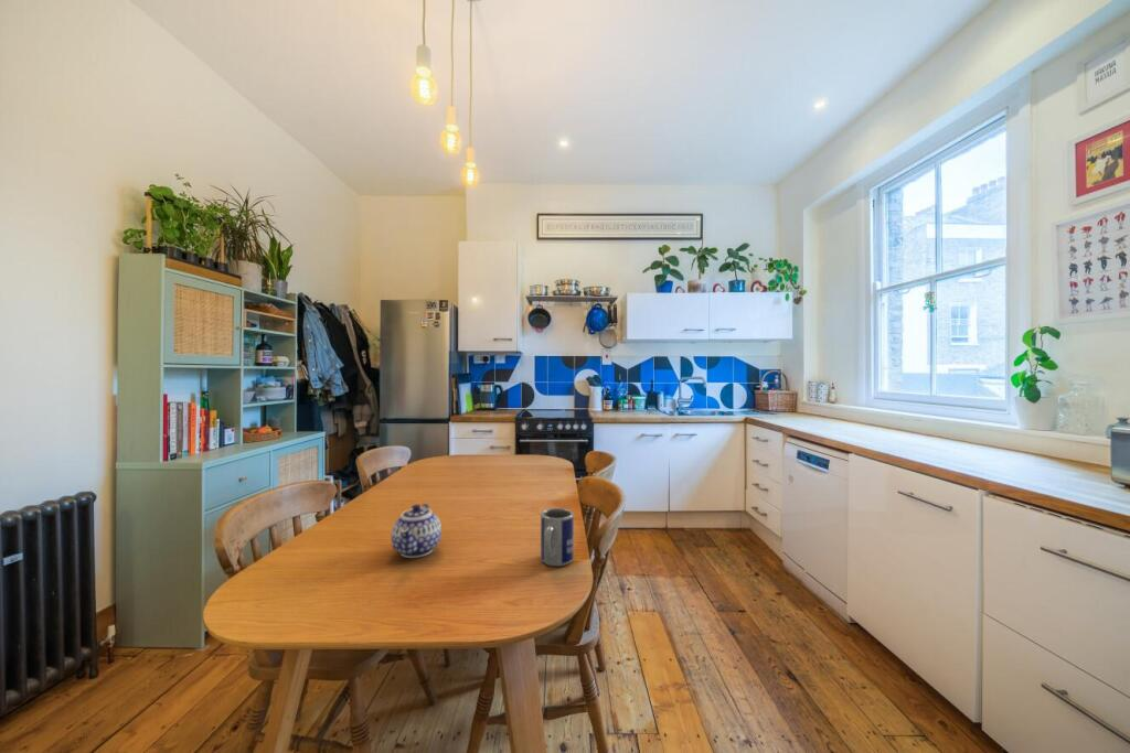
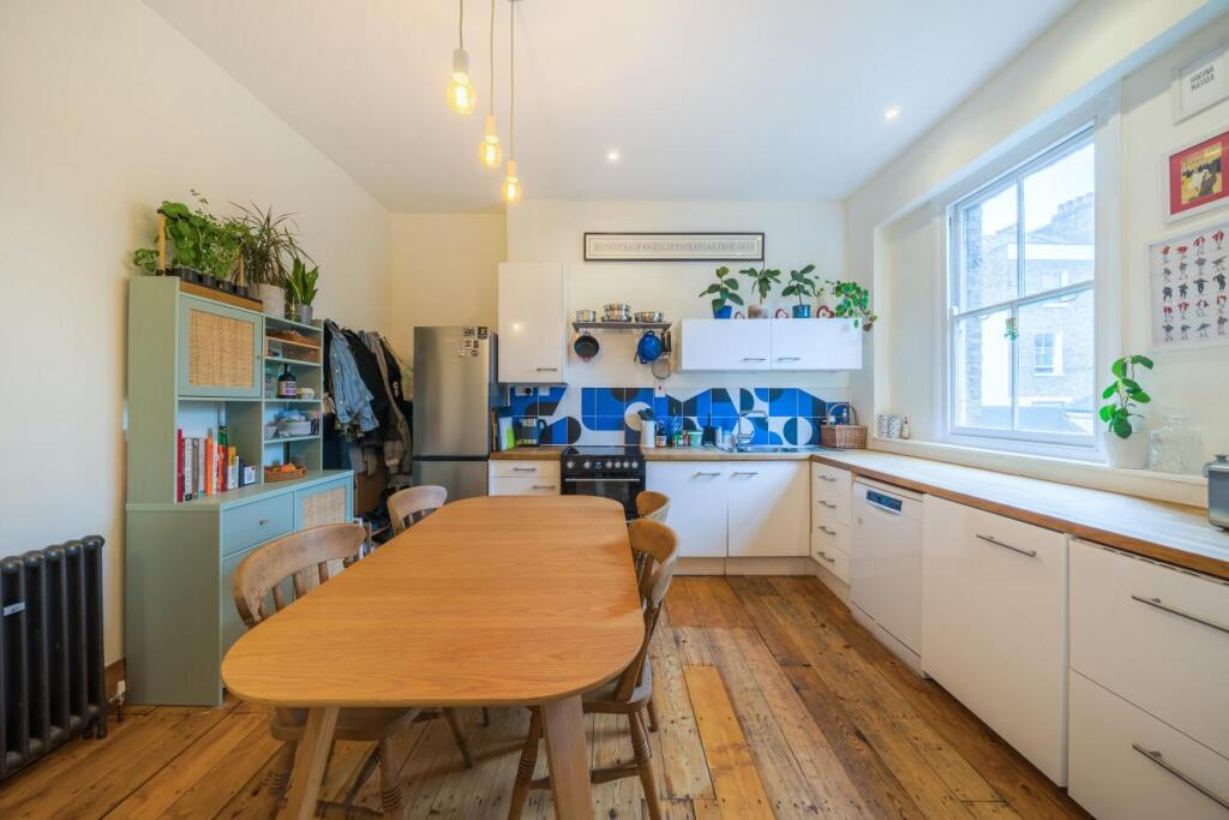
- teapot [391,503,443,559]
- mug [540,507,575,568]
